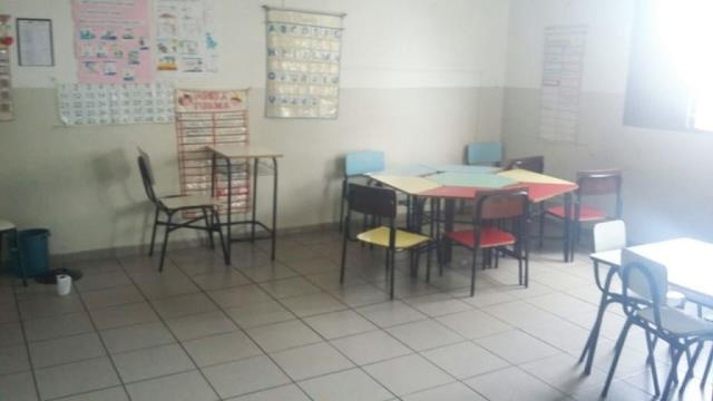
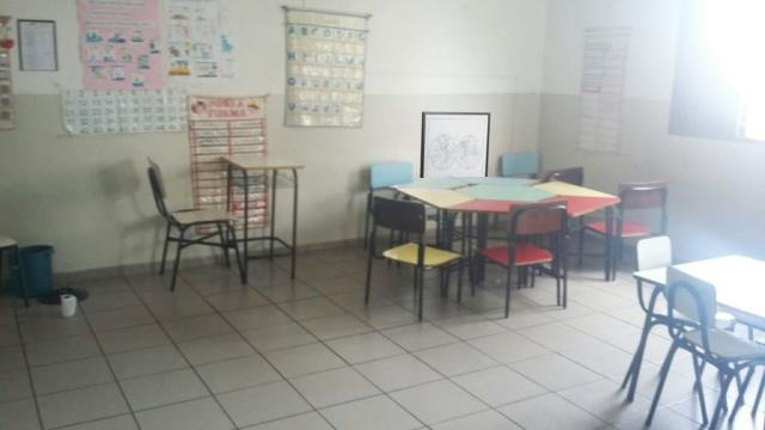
+ wall art [418,110,491,179]
